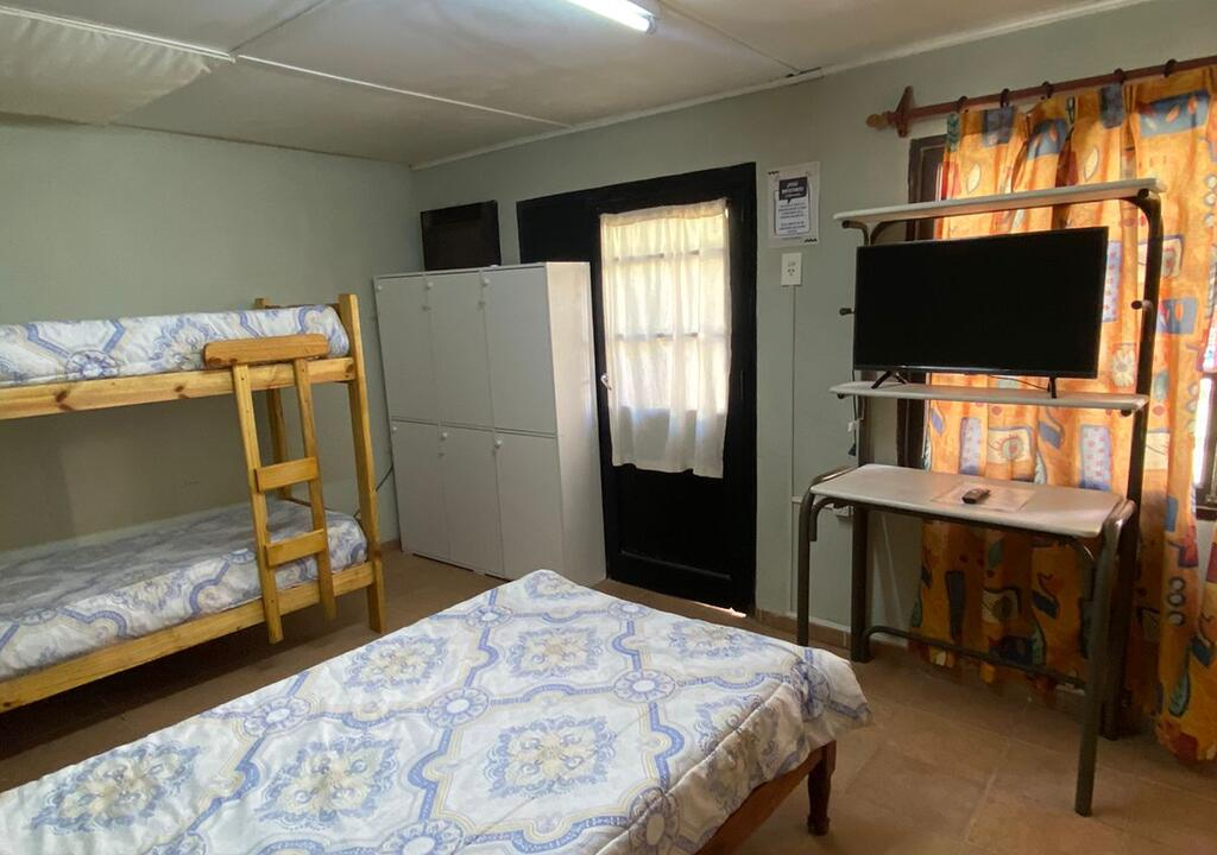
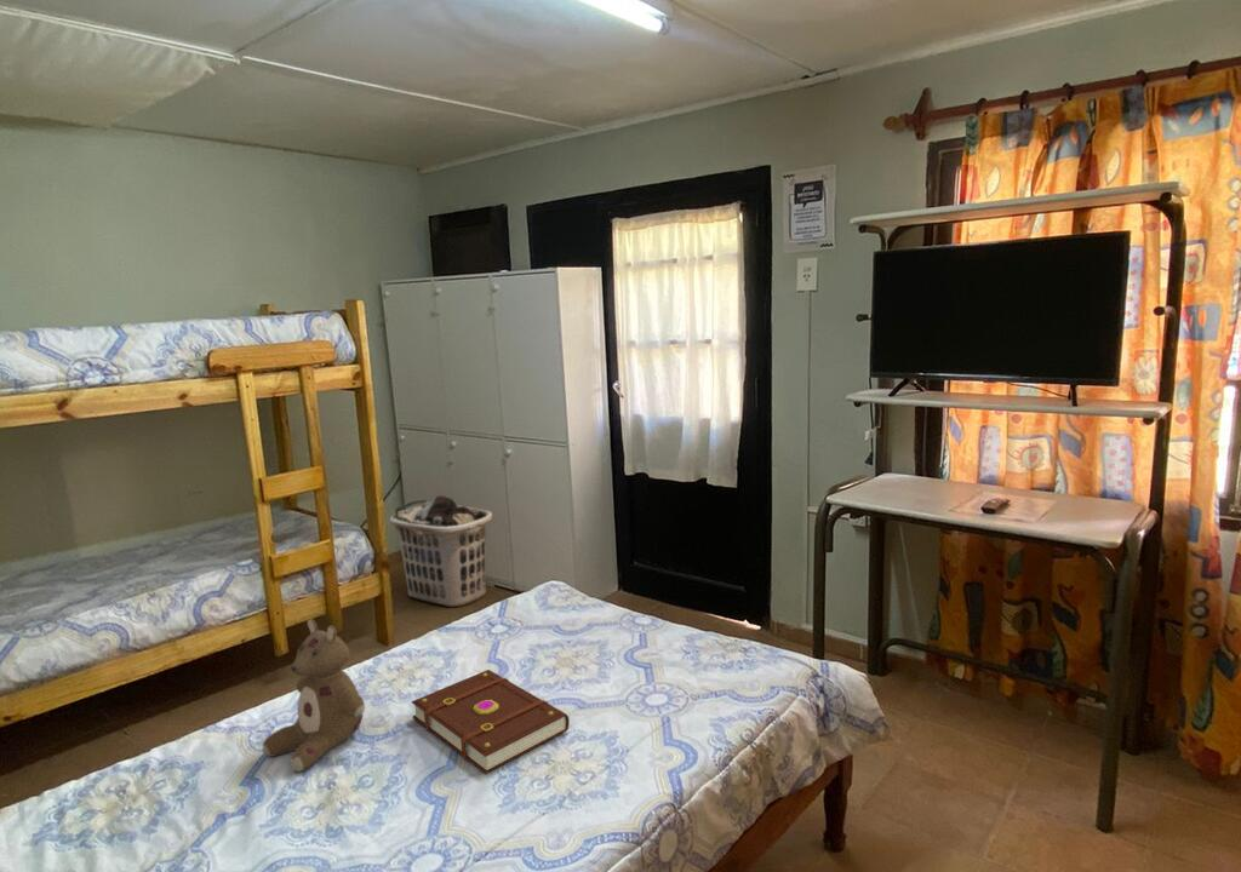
+ clothes hamper [388,494,493,608]
+ stuffed bear [262,618,366,773]
+ book [410,669,571,774]
